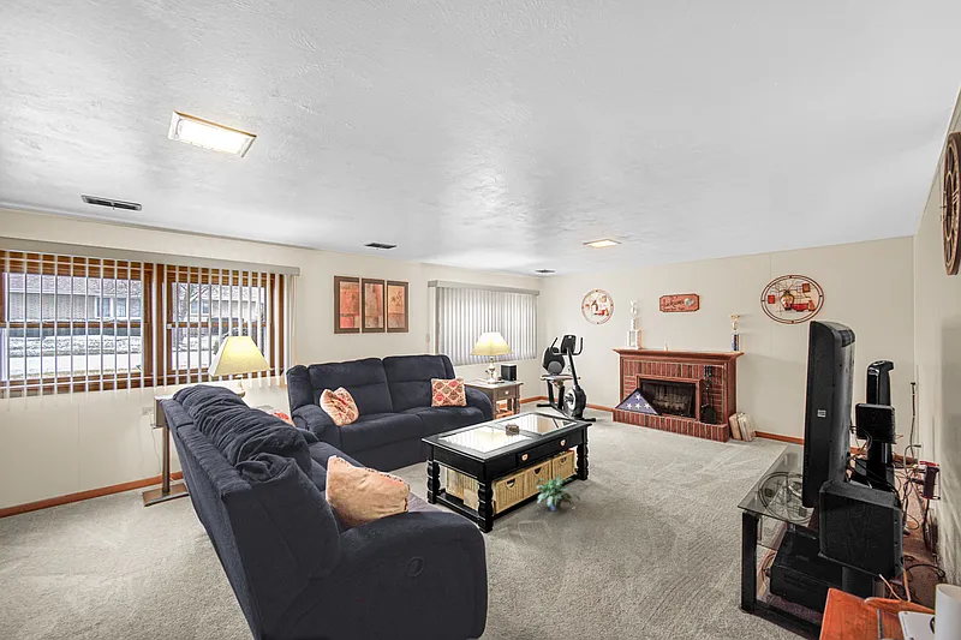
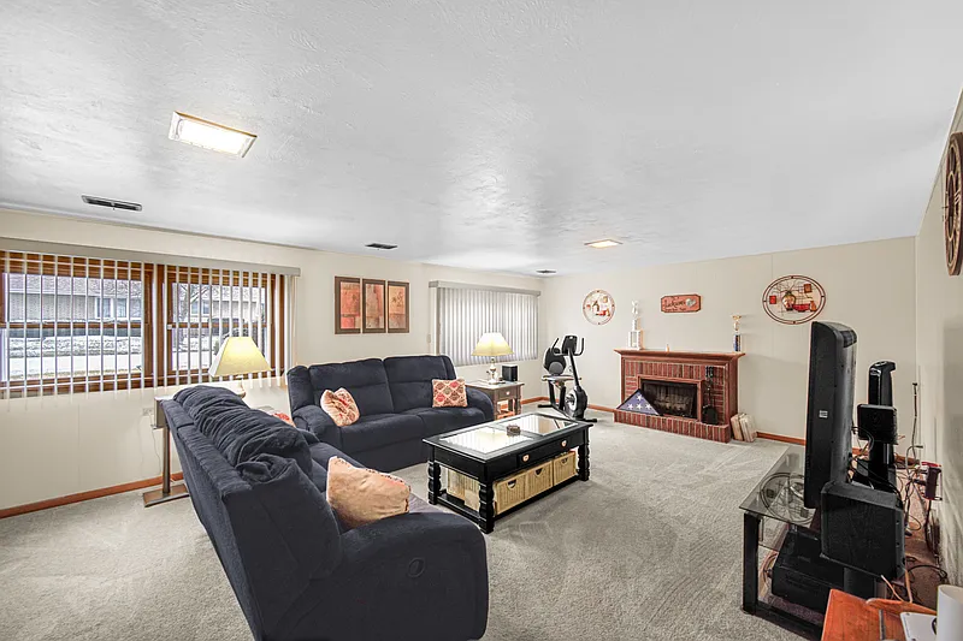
- potted plant [535,473,581,513]
